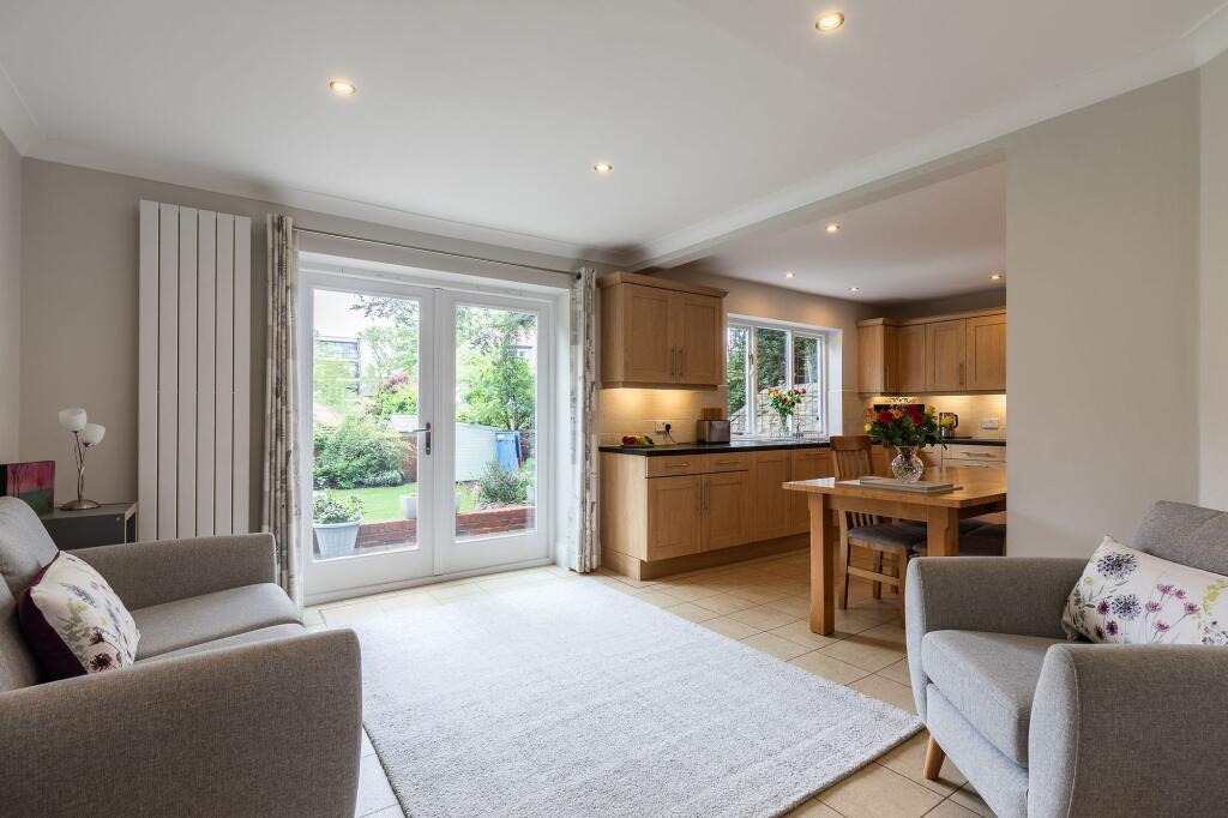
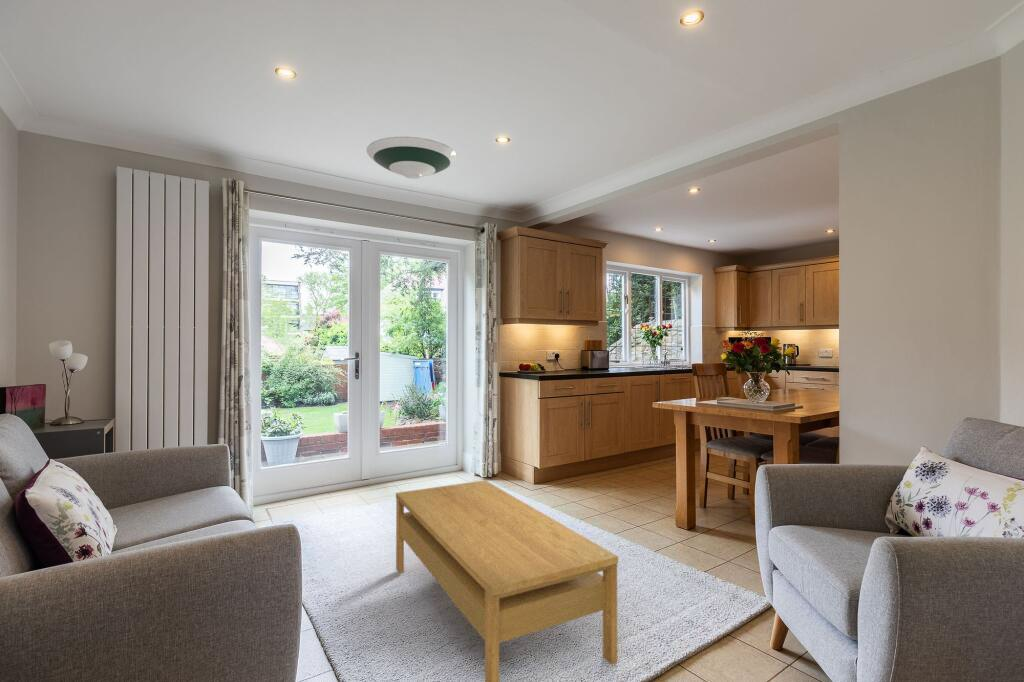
+ coffee table [395,479,619,682]
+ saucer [366,136,458,180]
